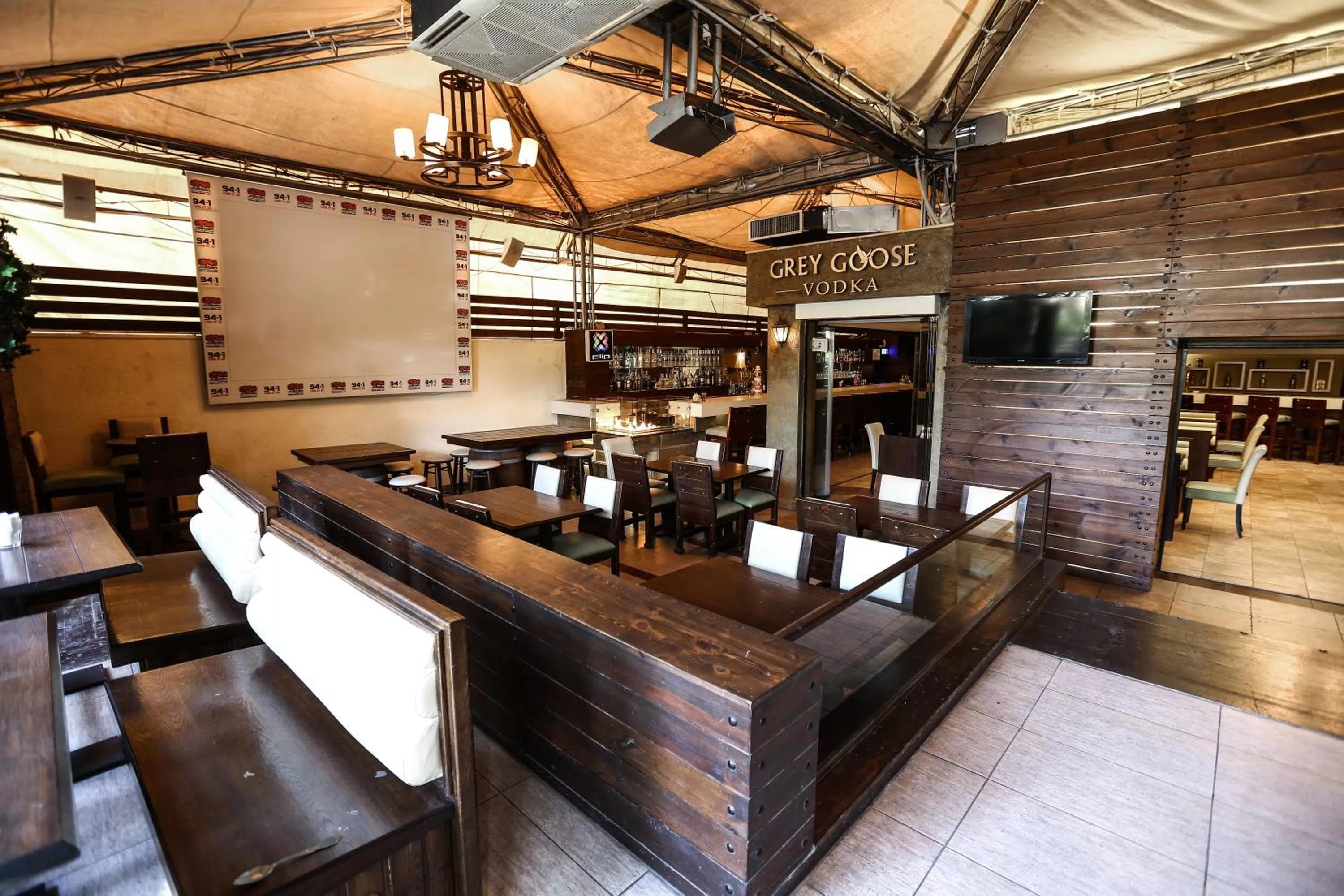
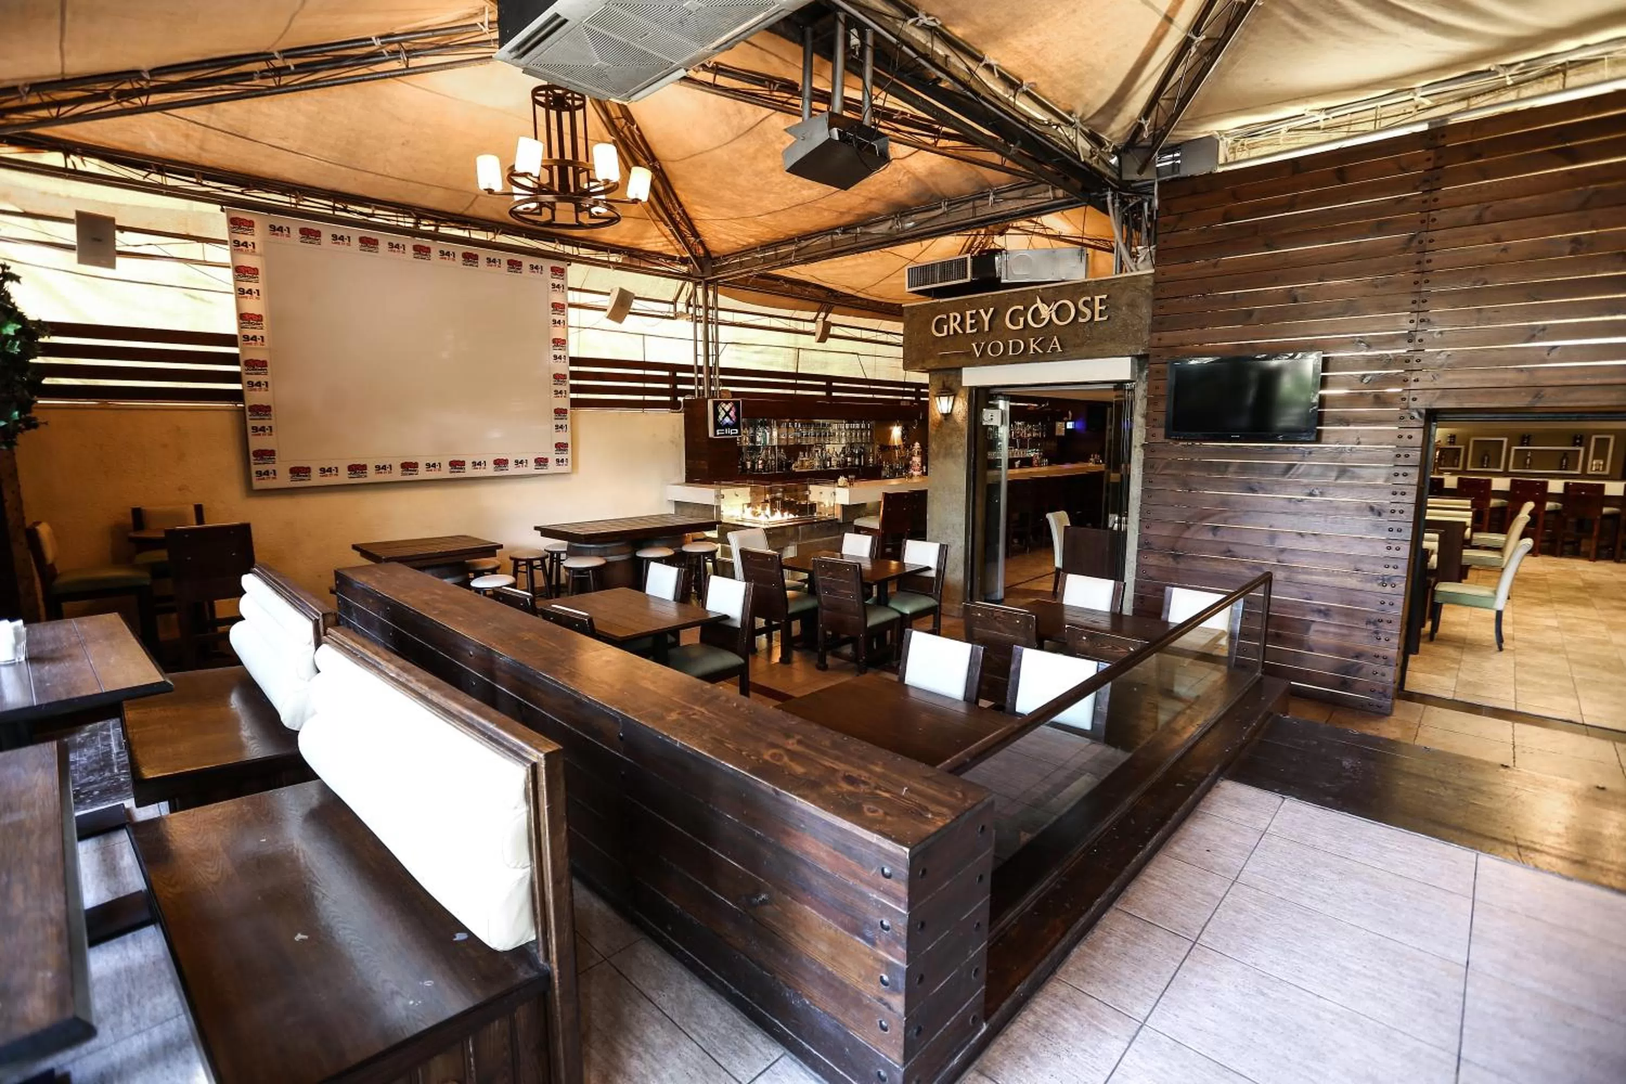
- spoon [233,834,345,886]
